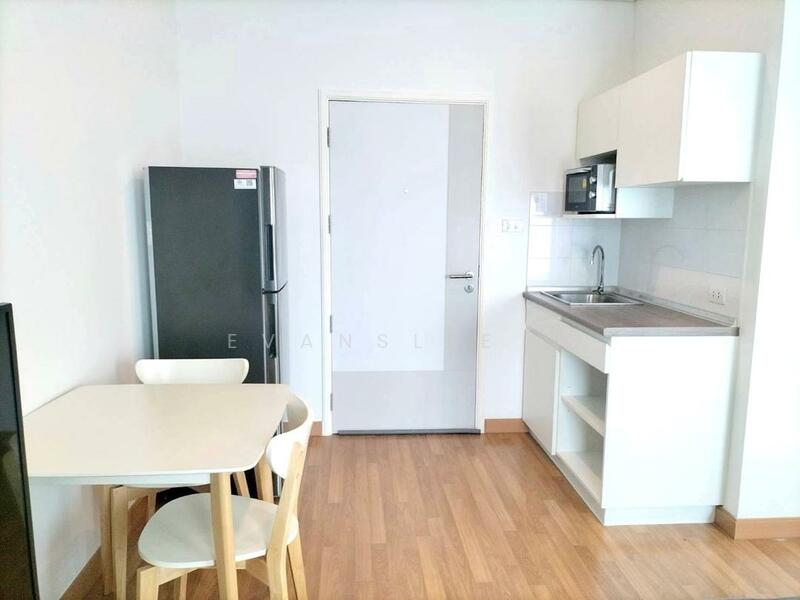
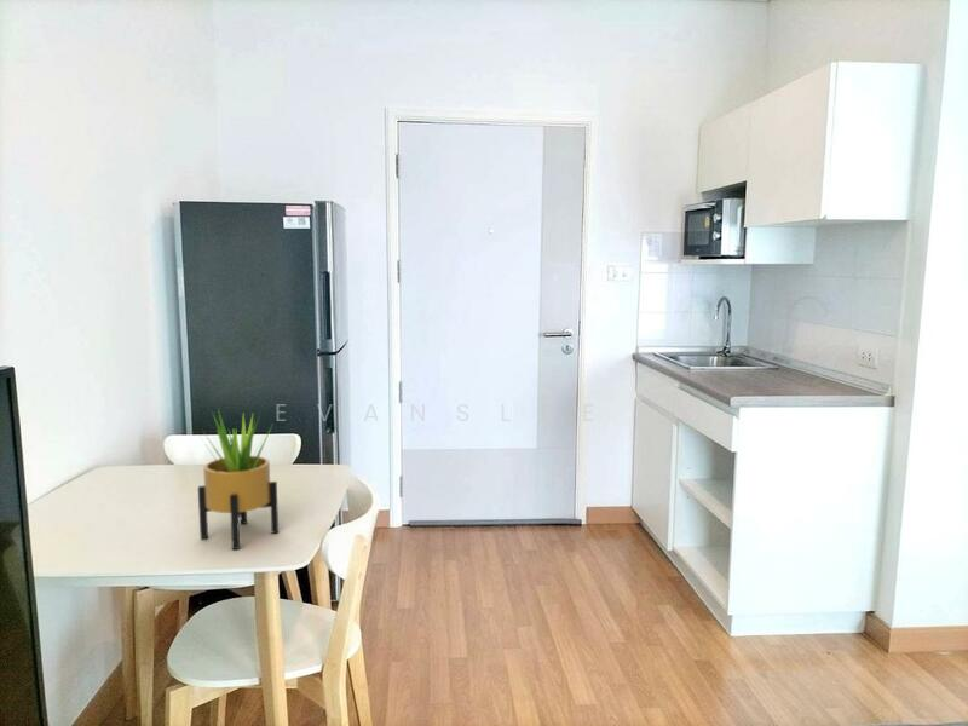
+ potted plant [197,408,280,551]
